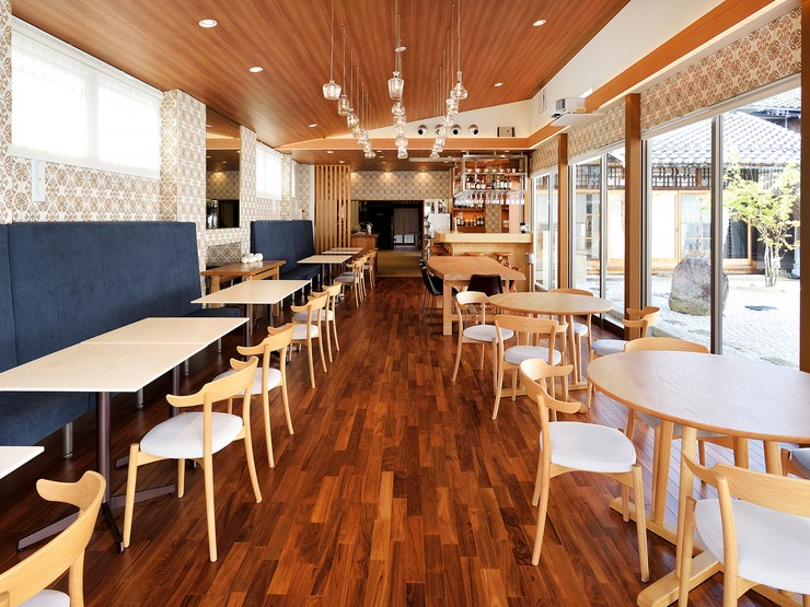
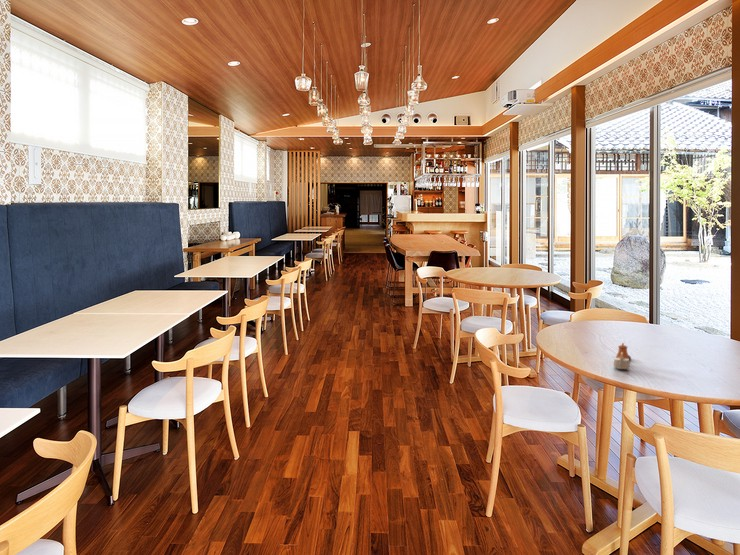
+ teapot [613,342,632,370]
